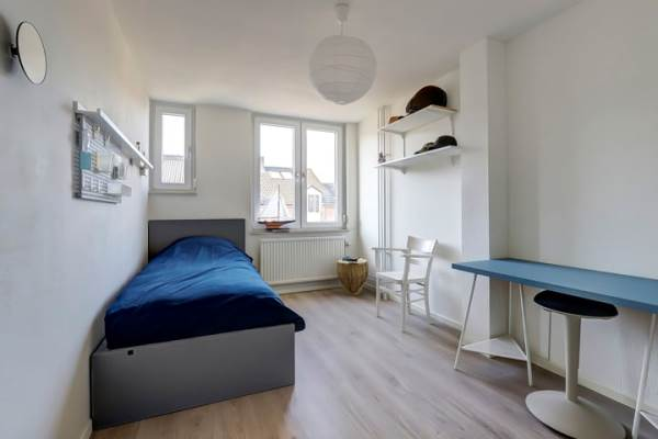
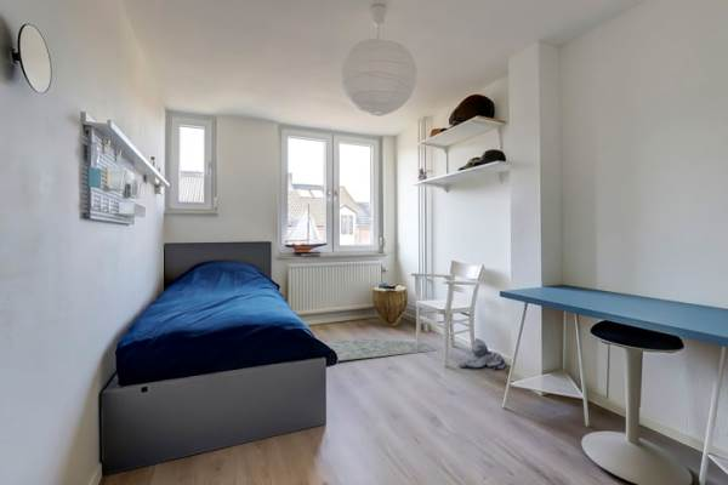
+ plush toy [457,337,508,371]
+ rug [323,337,439,363]
